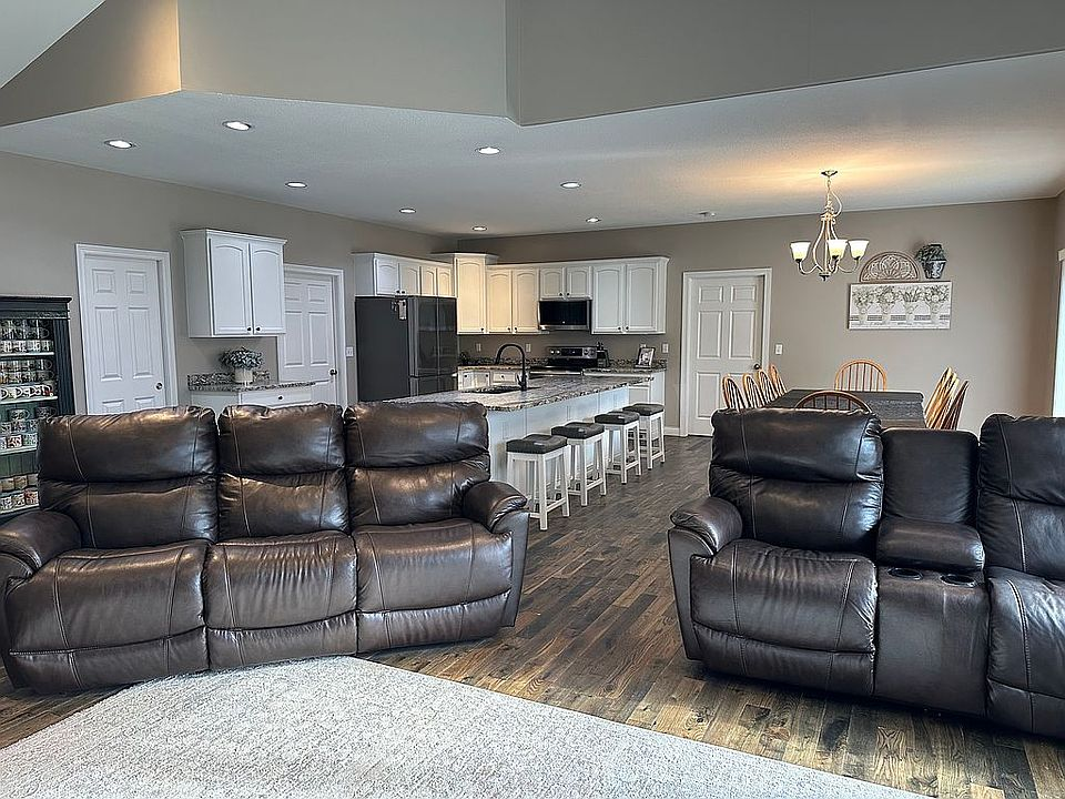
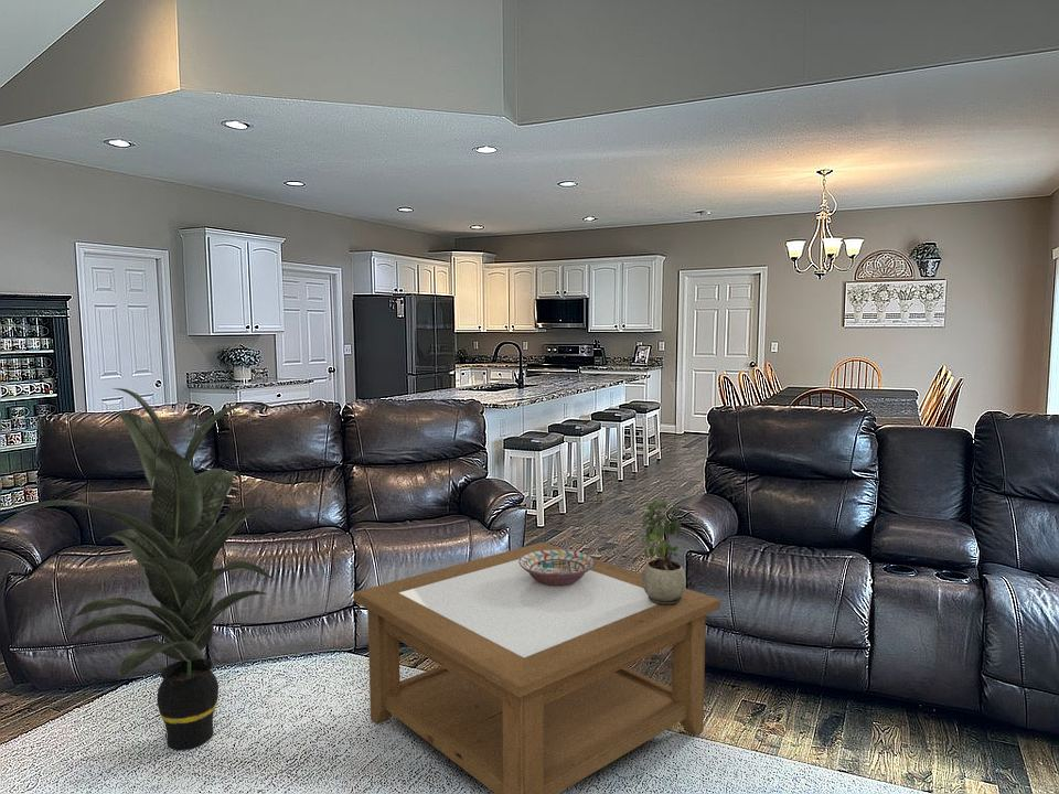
+ potted plant [641,498,687,605]
+ indoor plant [15,387,276,751]
+ decorative bowl [518,549,595,586]
+ coffee table [353,541,721,794]
